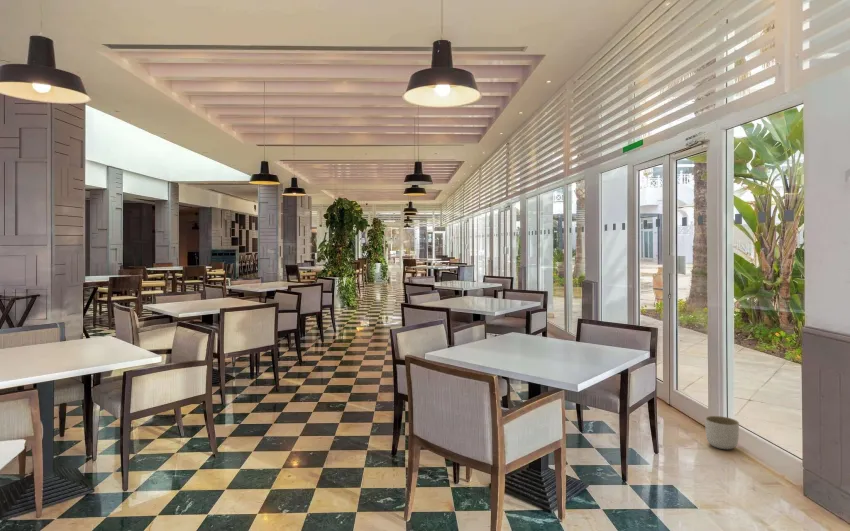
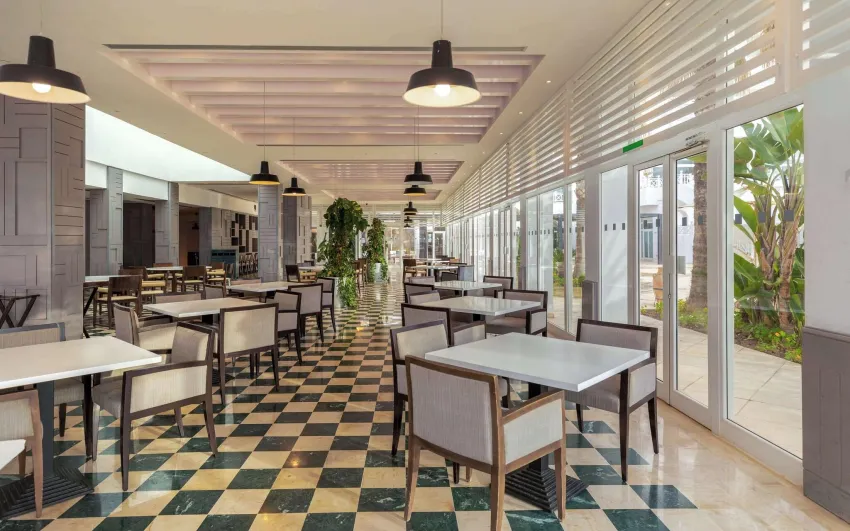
- planter [704,415,740,450]
